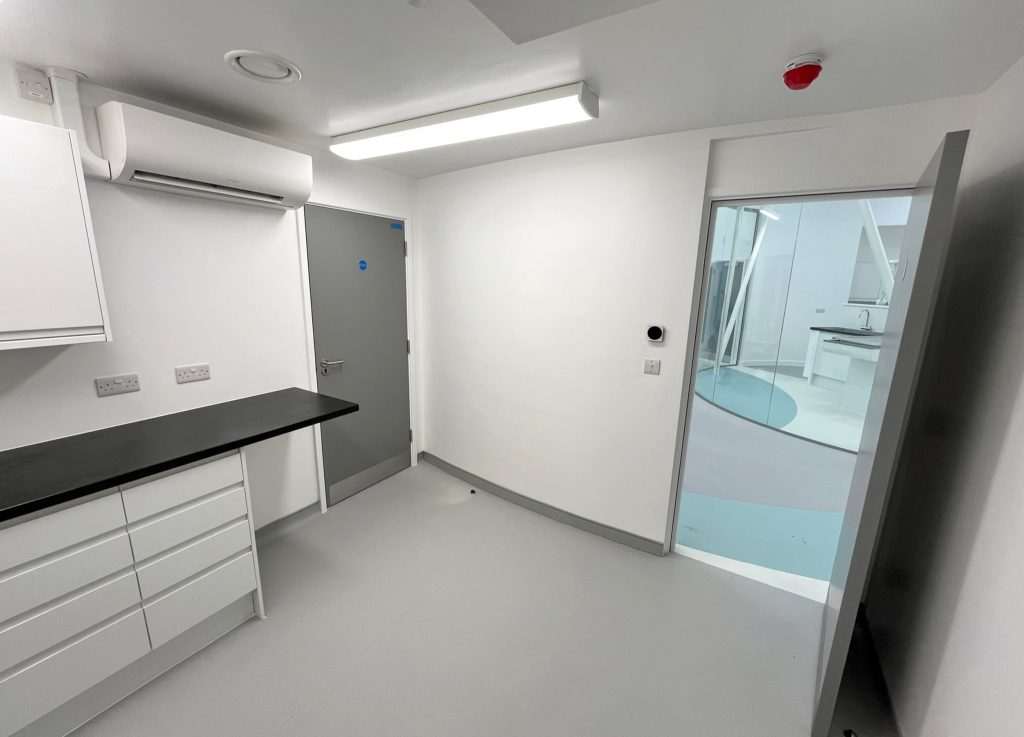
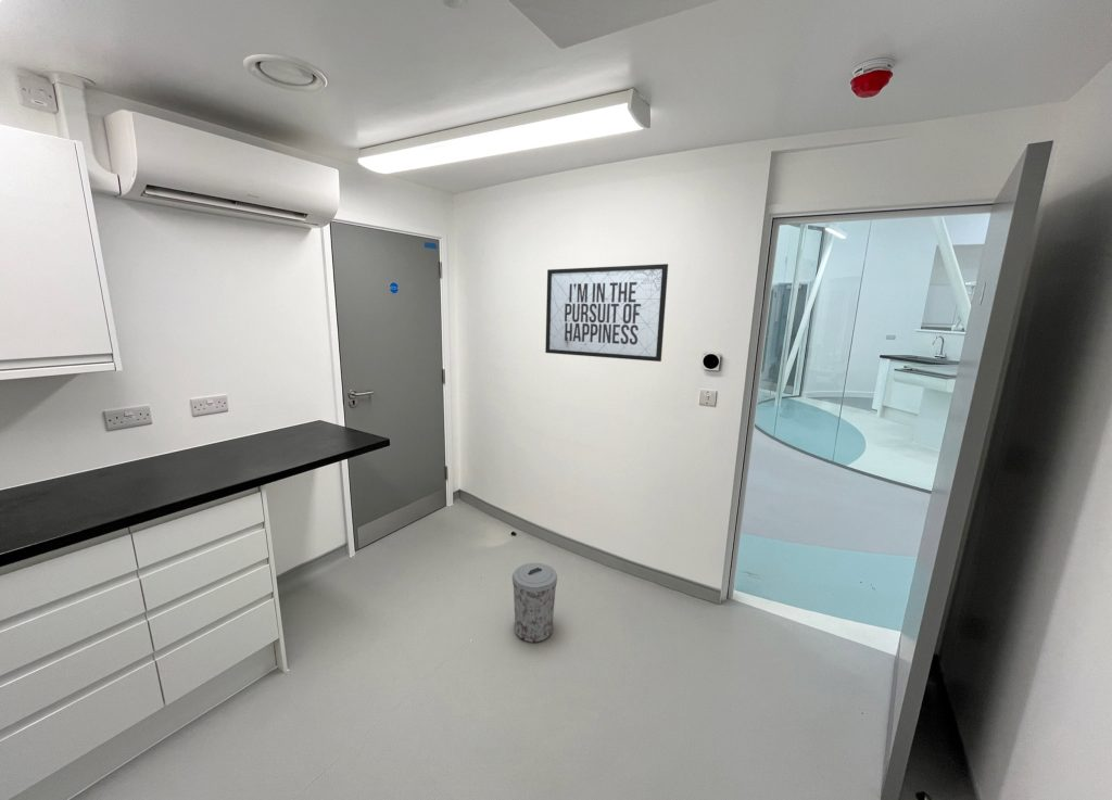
+ trash can [511,562,558,644]
+ mirror [544,263,669,363]
